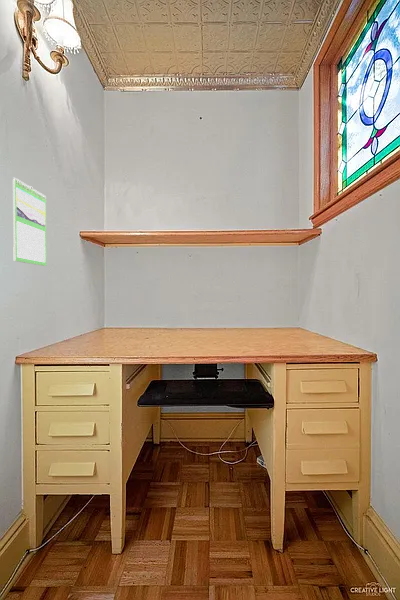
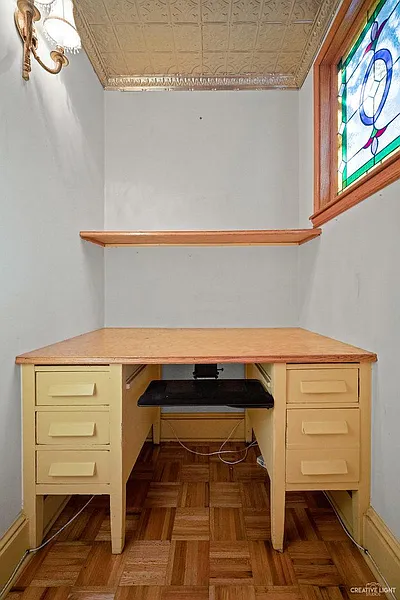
- calendar [12,177,48,267]
